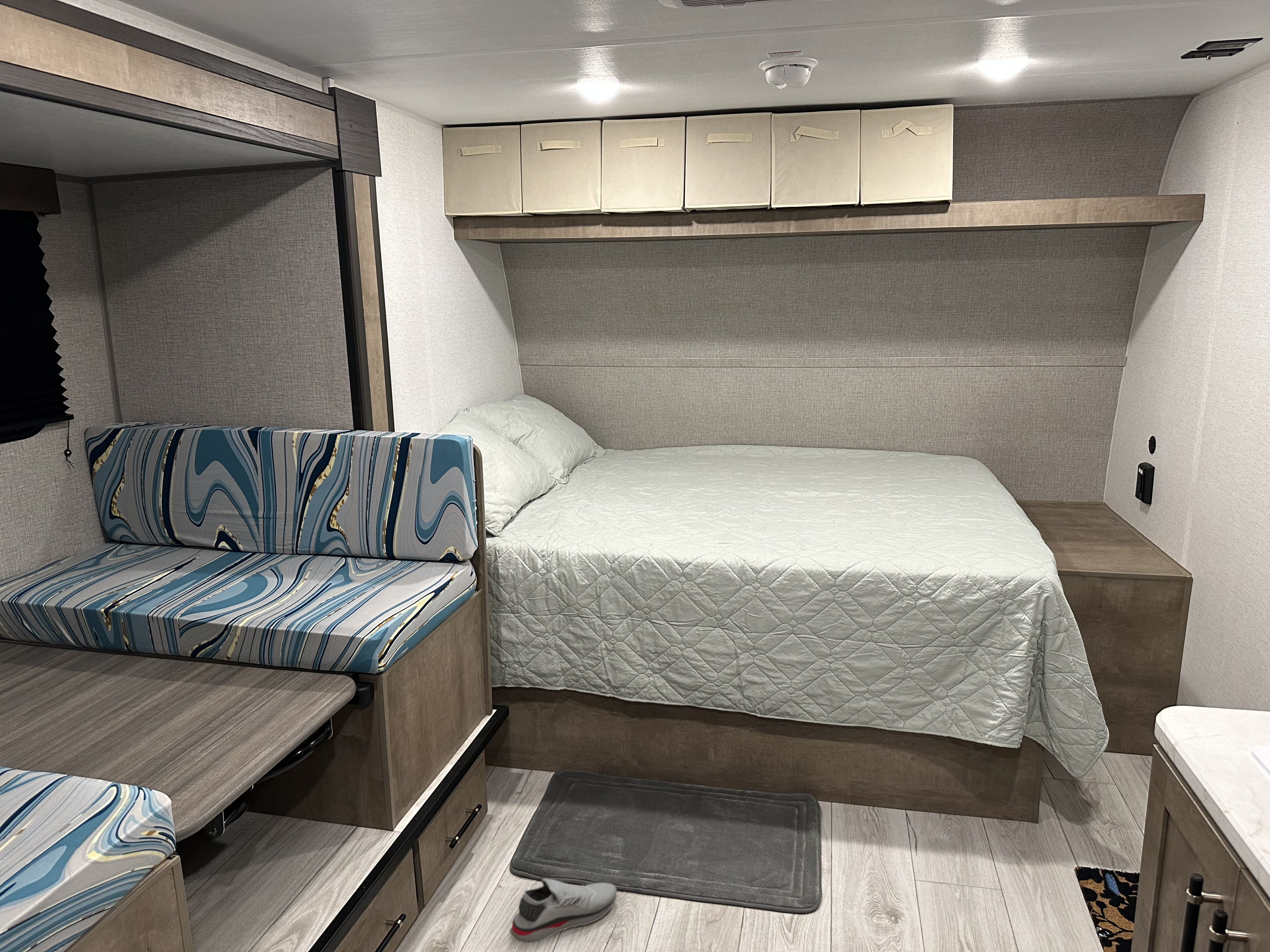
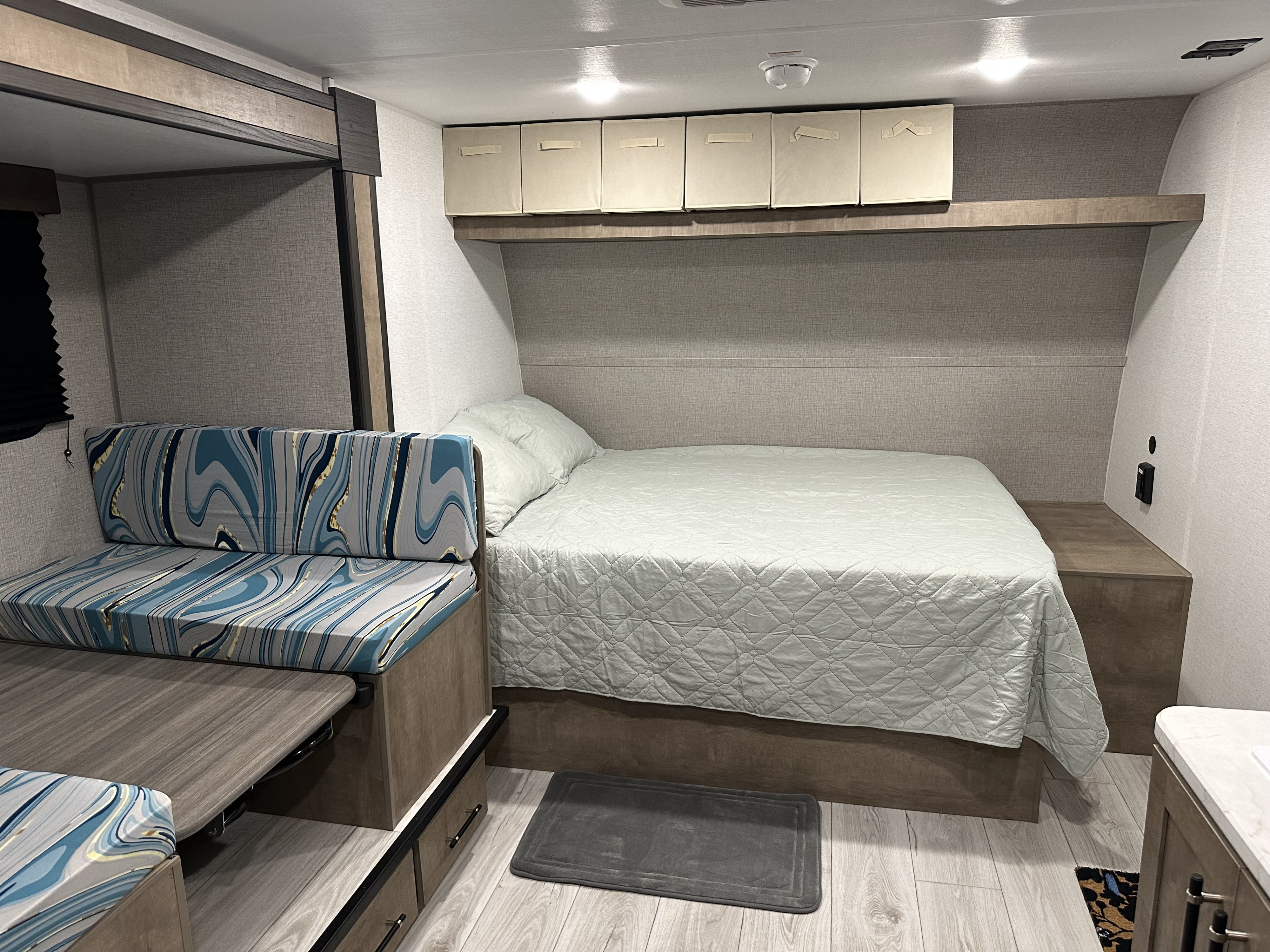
- shoe [509,878,617,944]
